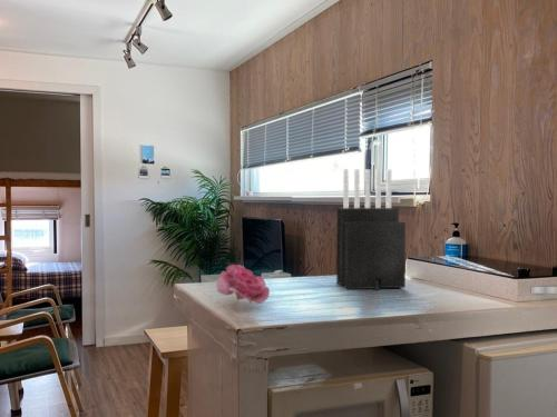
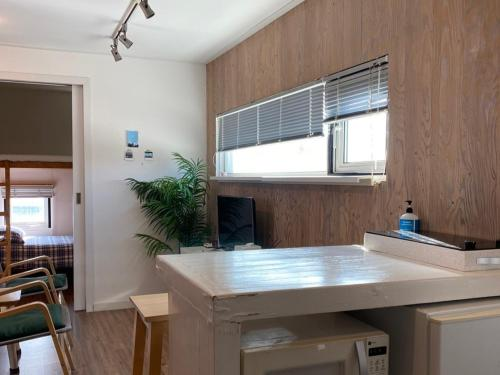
- knife block [335,168,407,291]
- flower [215,264,271,306]
